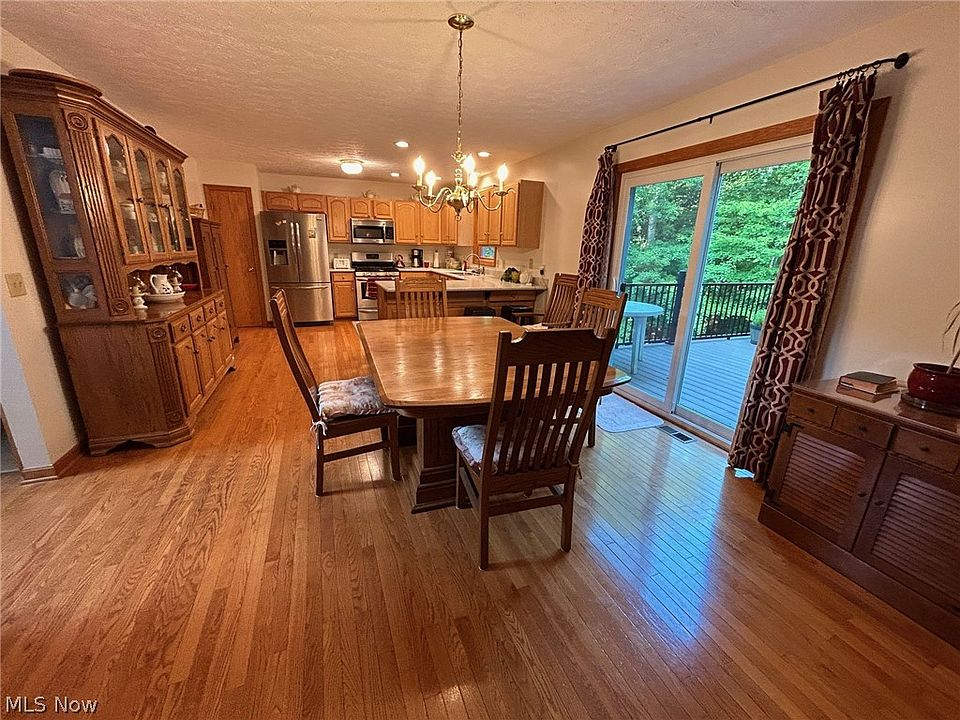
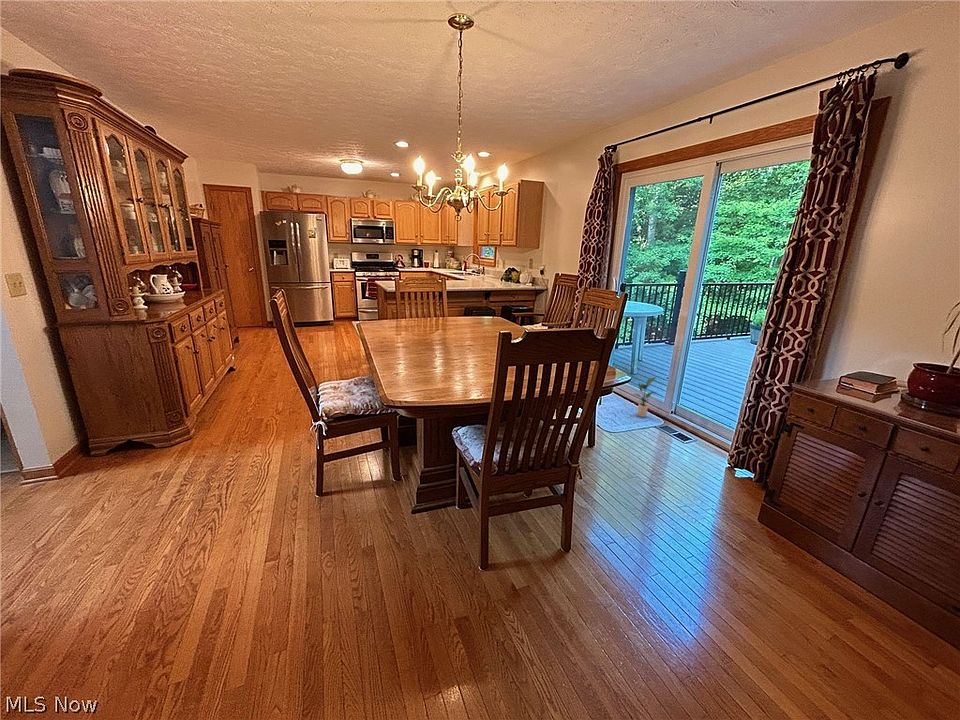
+ potted plant [633,376,657,418]
